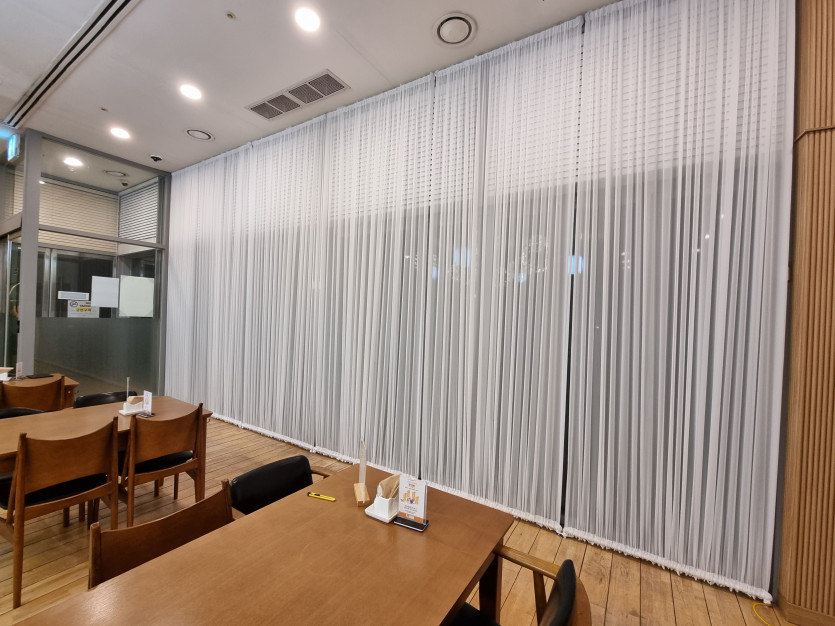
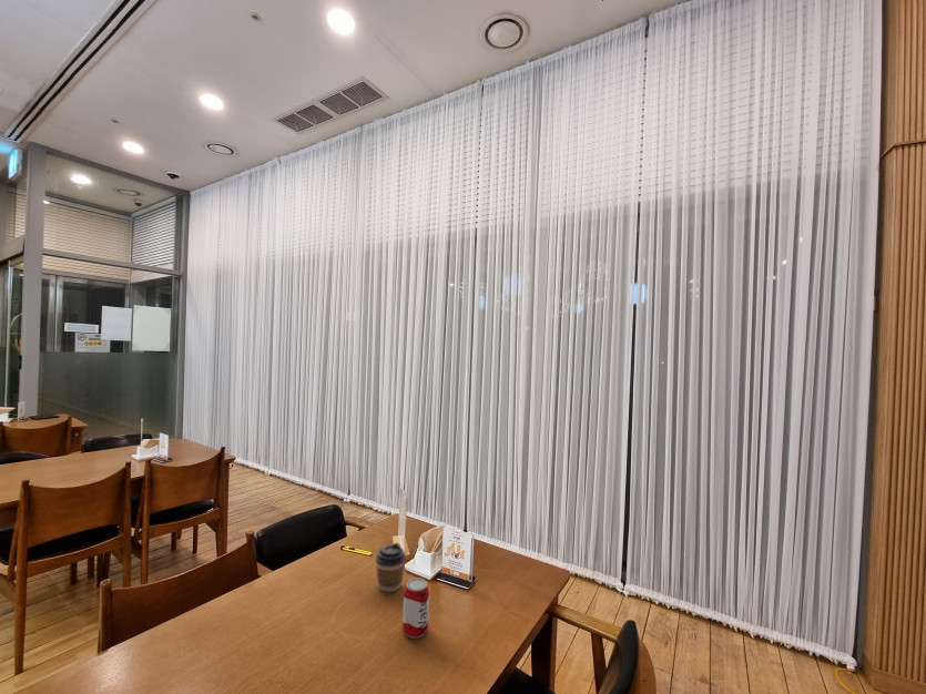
+ beverage can [401,578,430,640]
+ coffee cup [375,541,407,593]
